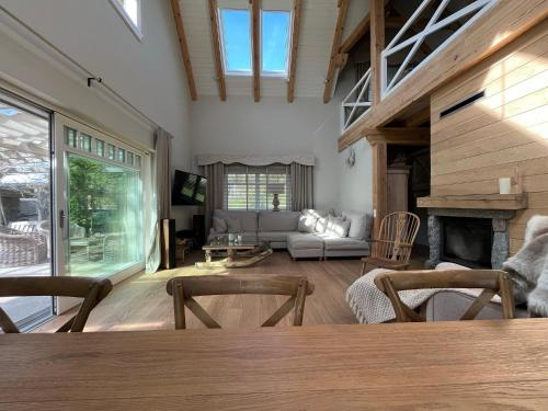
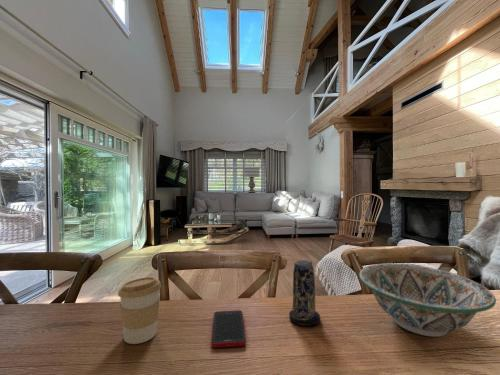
+ cell phone [210,309,247,349]
+ candle [288,259,321,327]
+ decorative bowl [358,262,497,338]
+ coffee cup [117,276,162,345]
